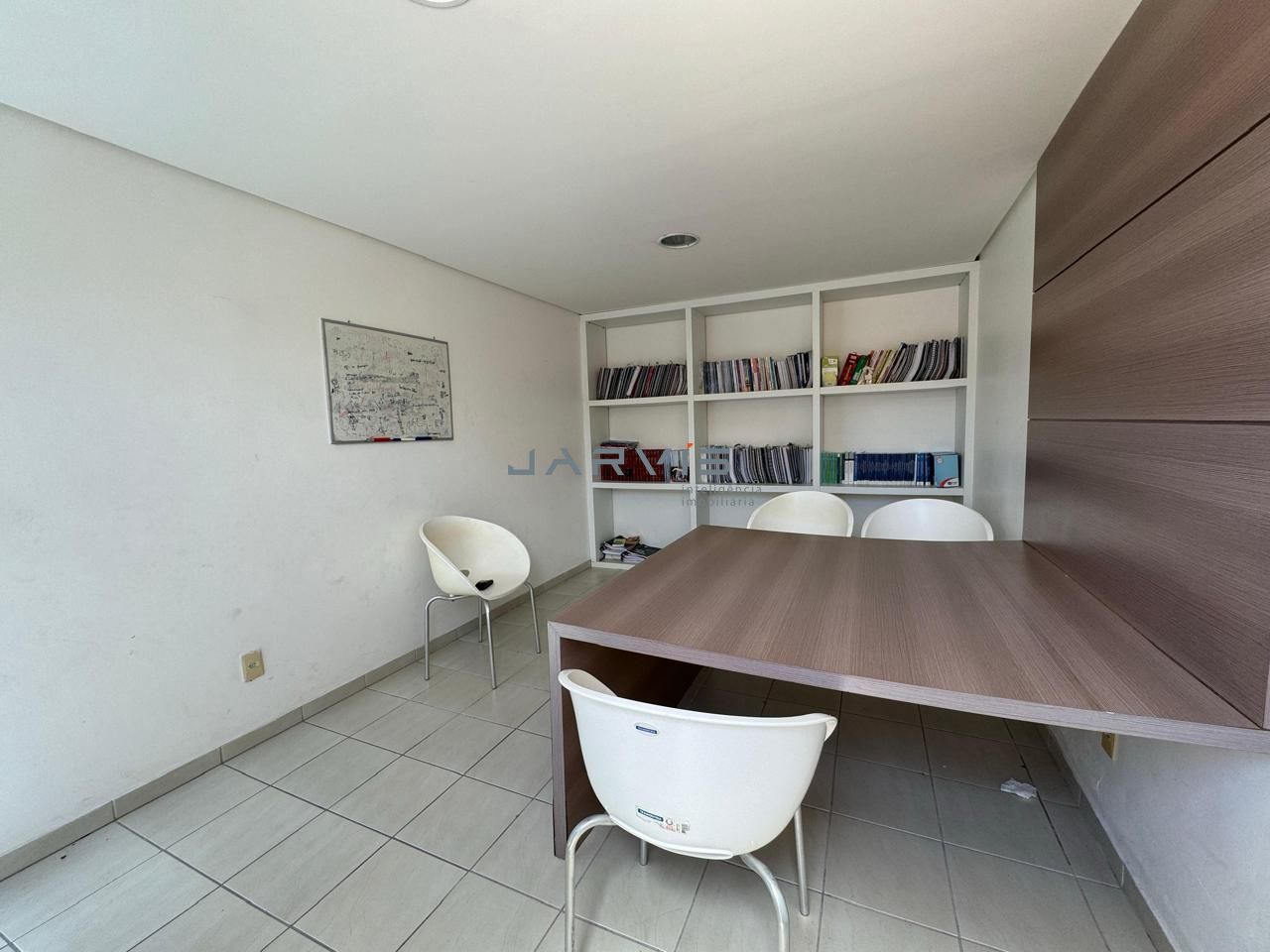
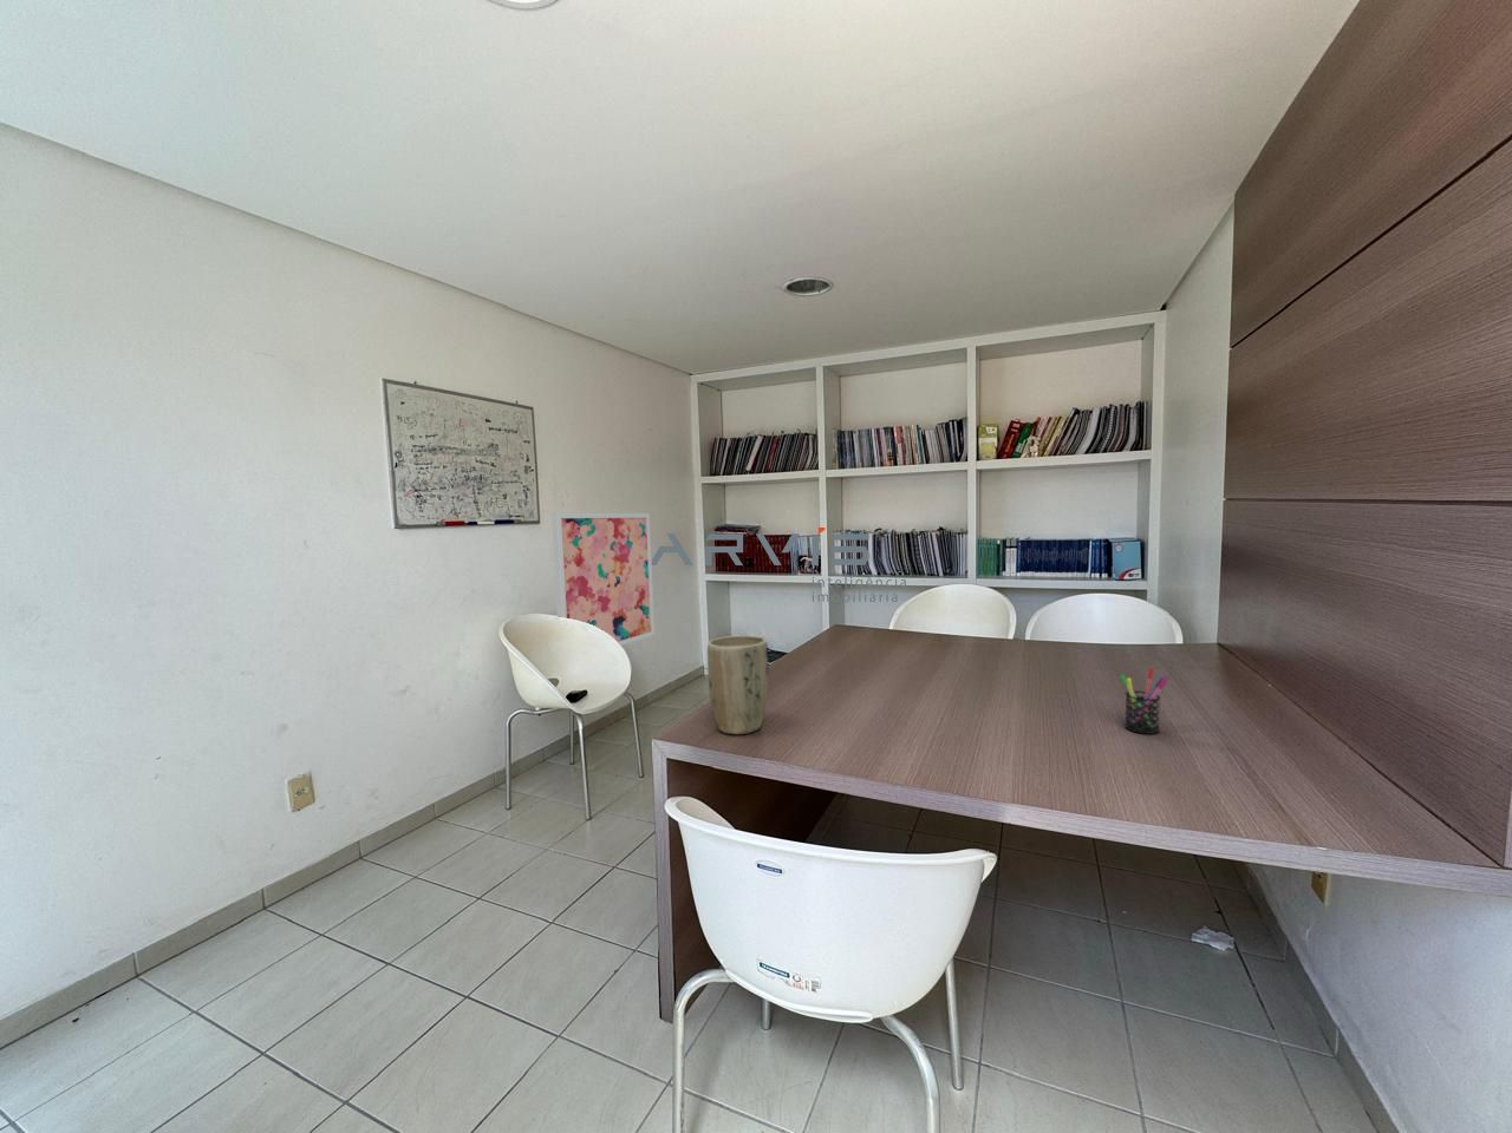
+ pen holder [1120,666,1169,735]
+ wall art [550,512,656,646]
+ plant pot [706,634,770,735]
